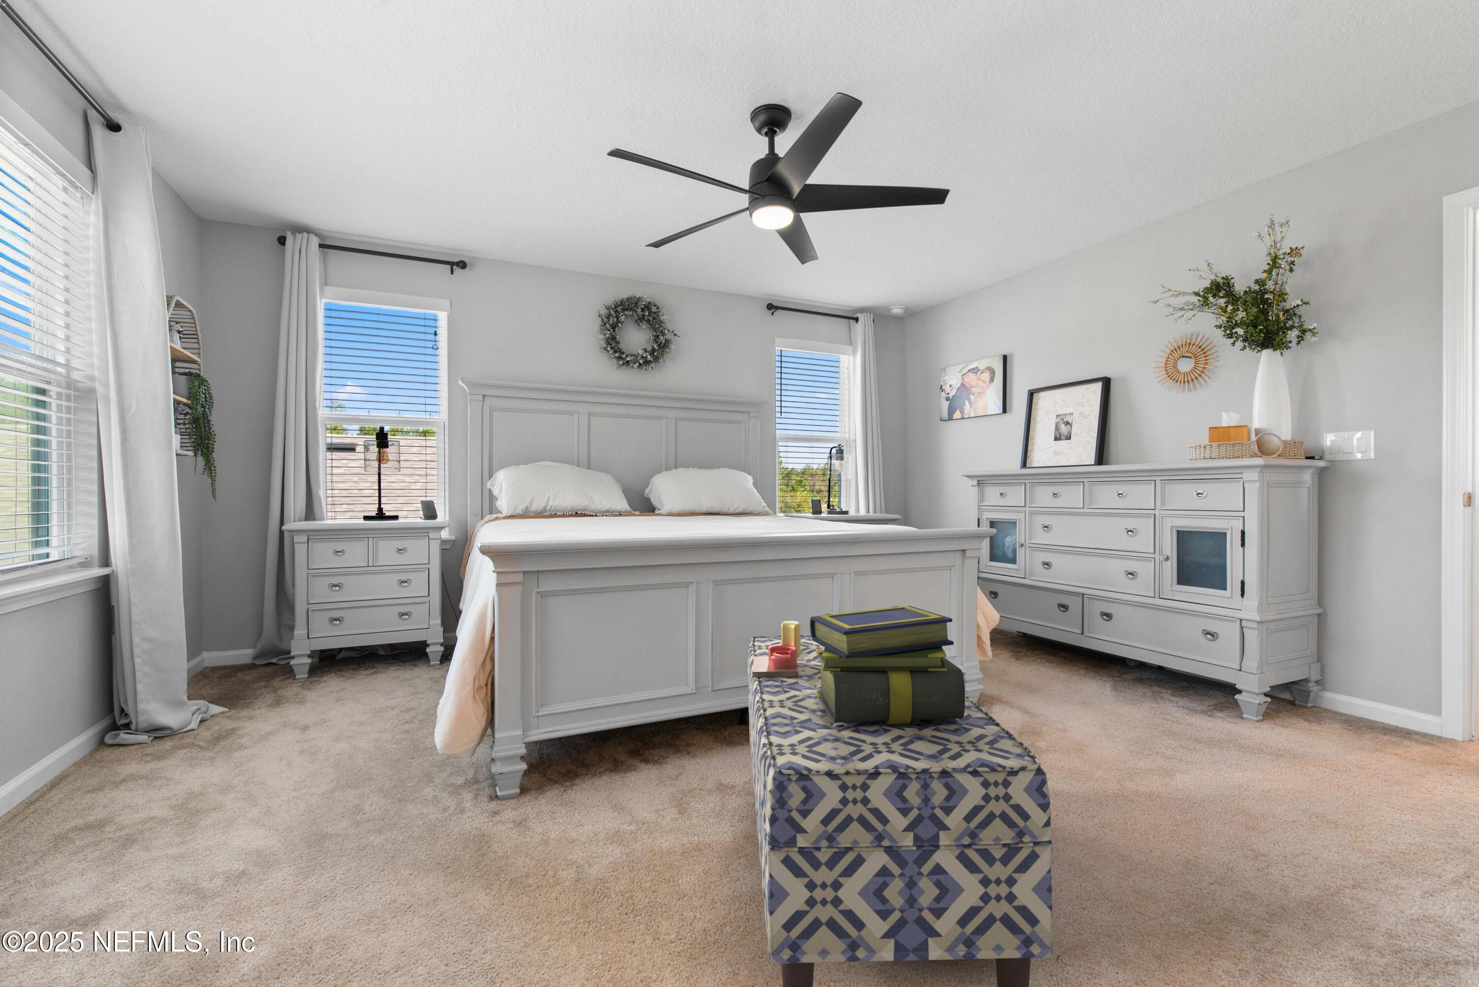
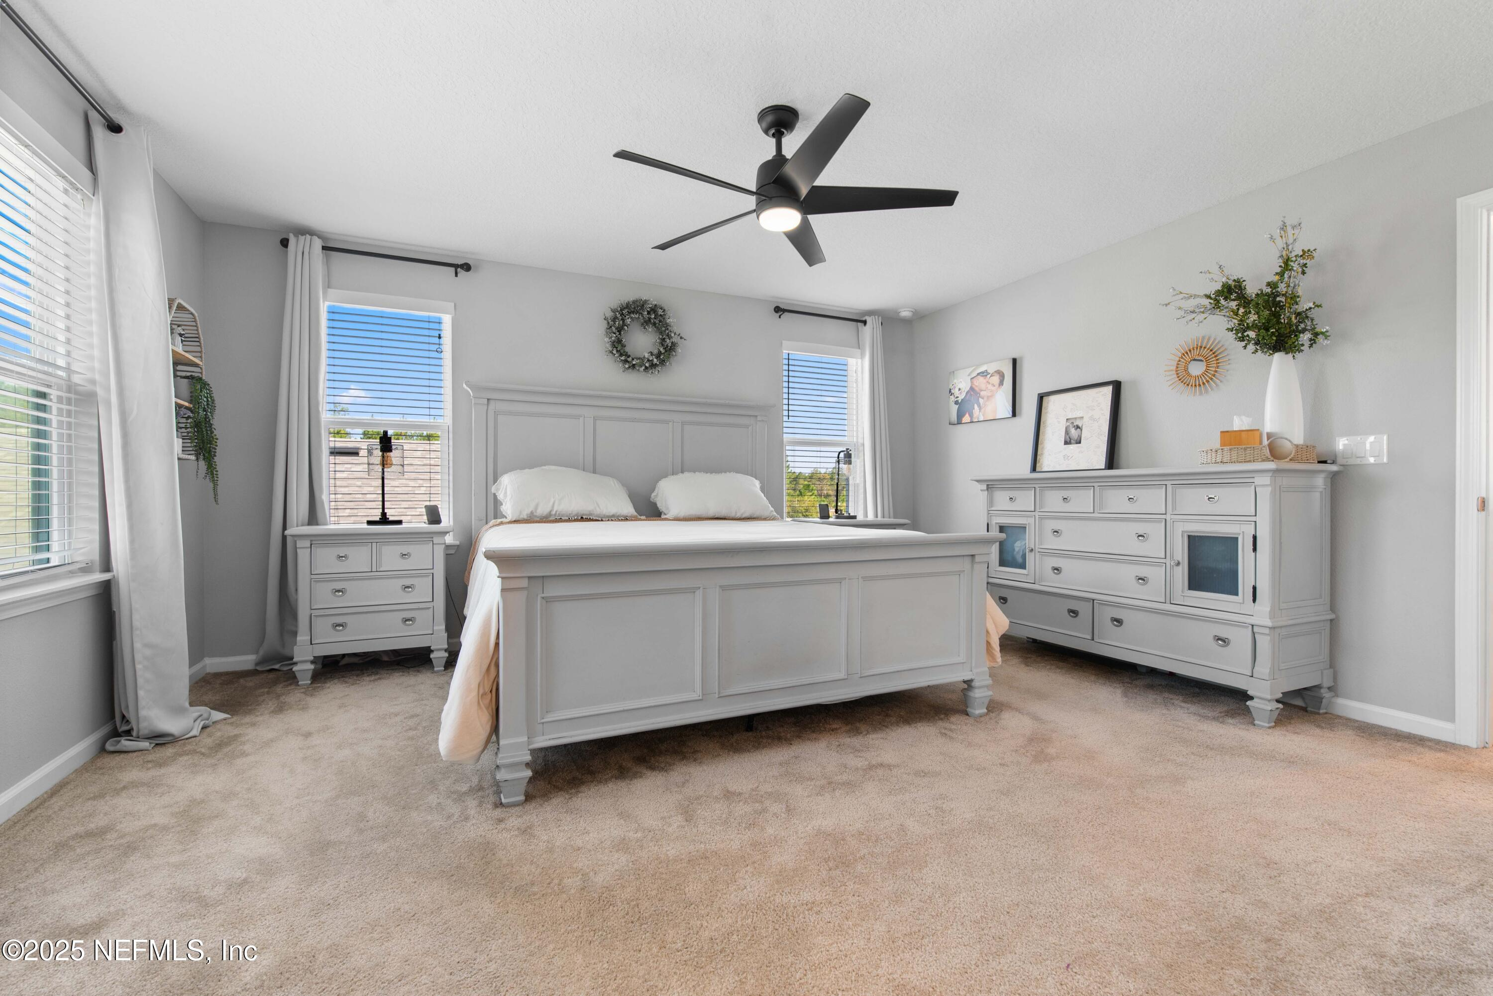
- candle [753,620,801,677]
- bench [747,634,1053,987]
- stack of books [809,606,966,725]
